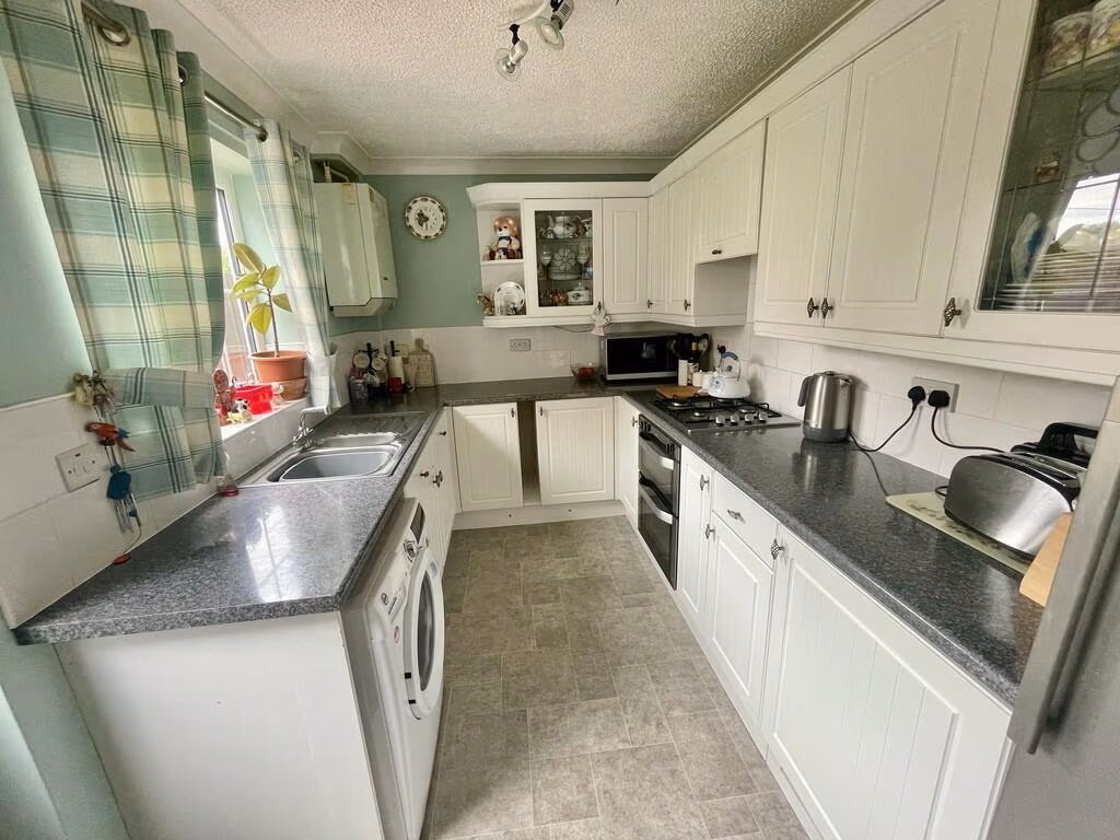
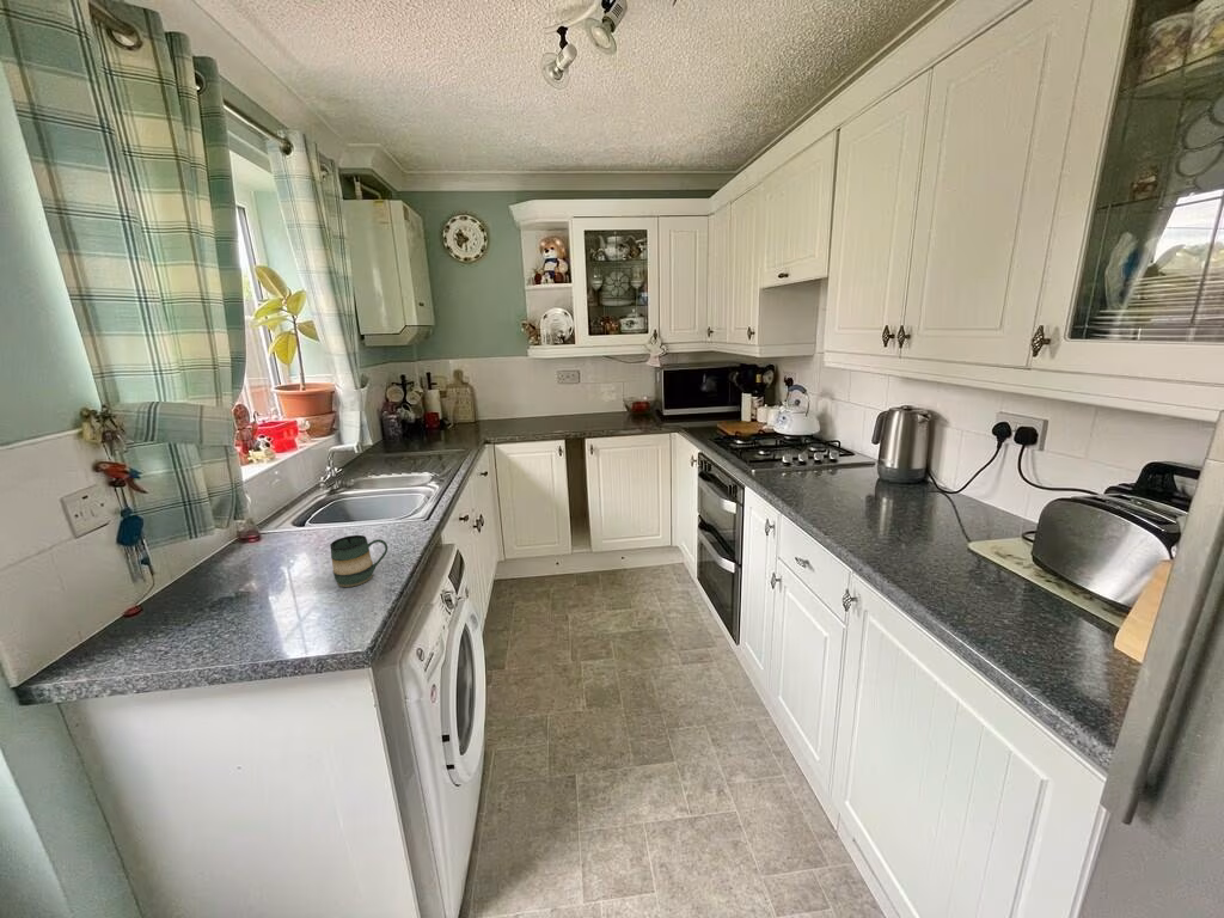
+ mug [329,534,388,588]
